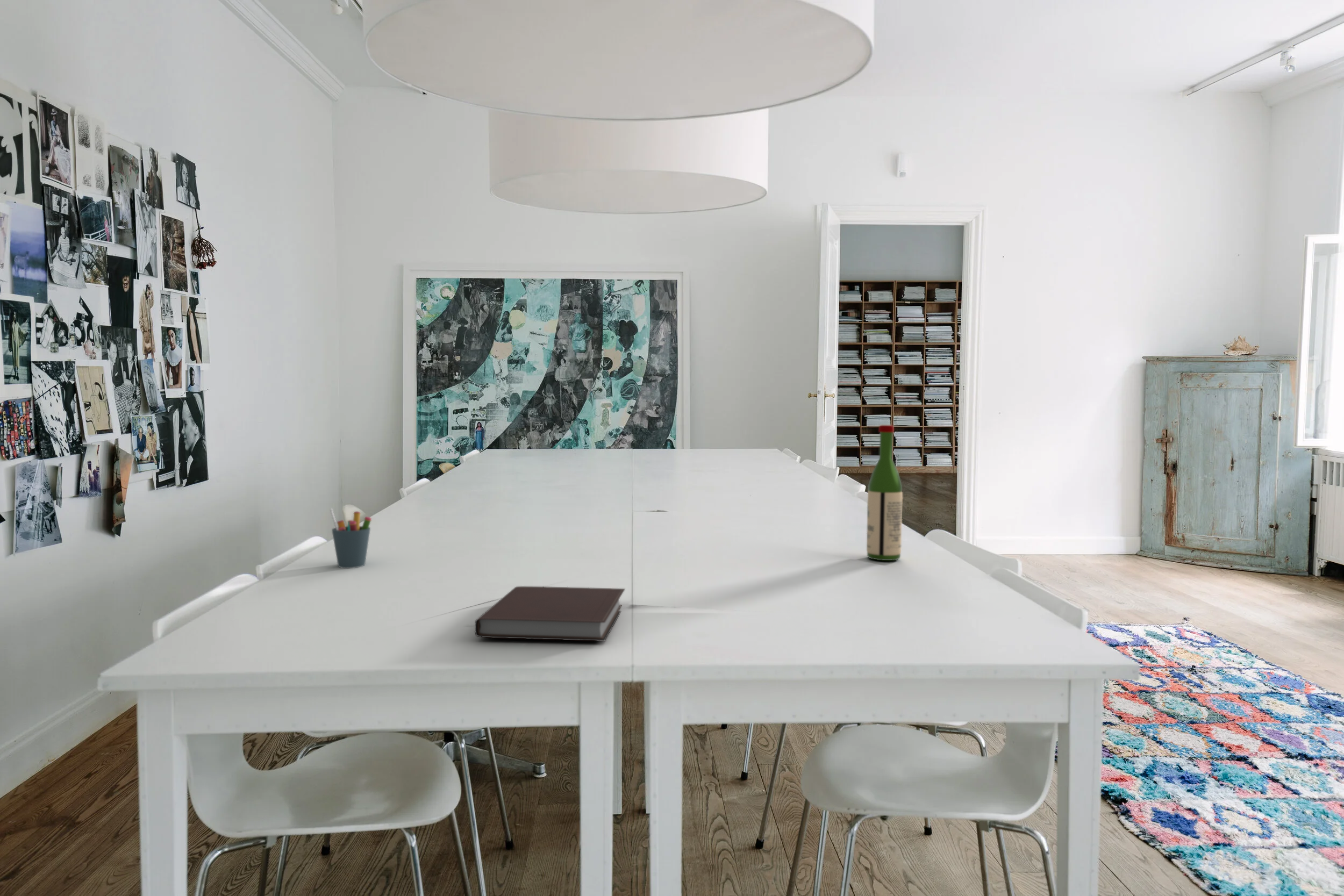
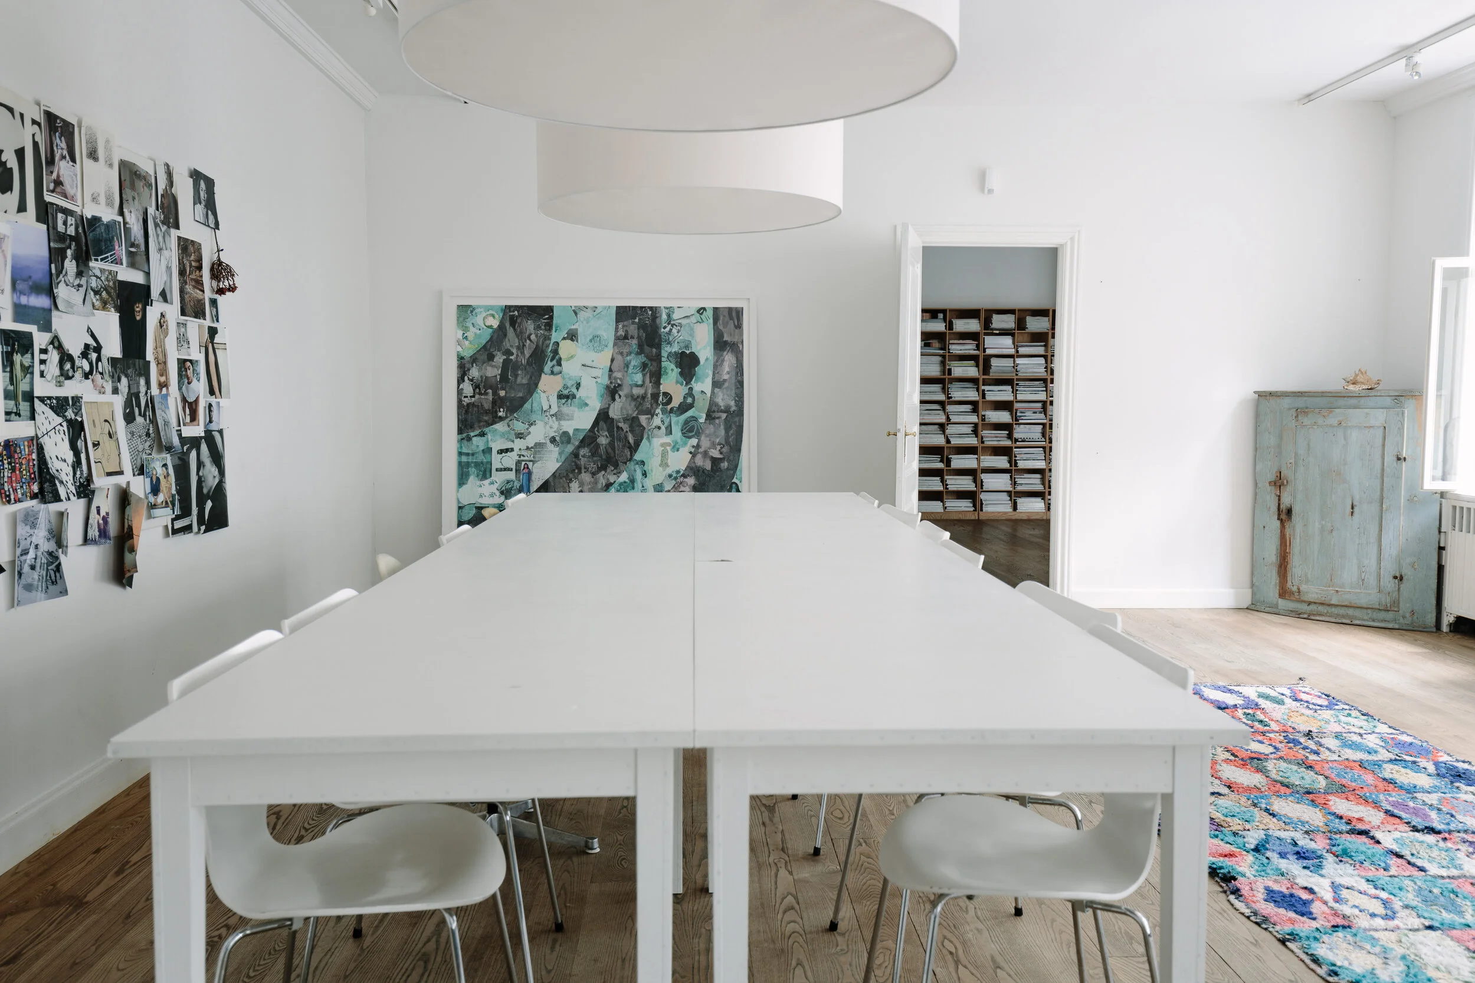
- pen holder [329,508,372,569]
- notebook [474,586,626,642]
- wine bottle [866,425,903,561]
